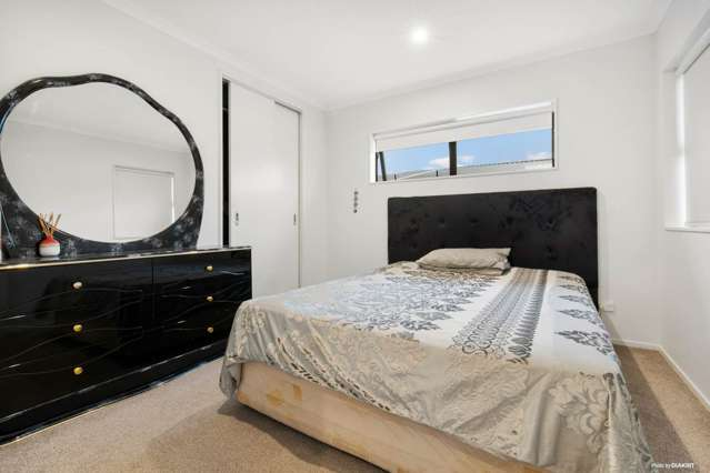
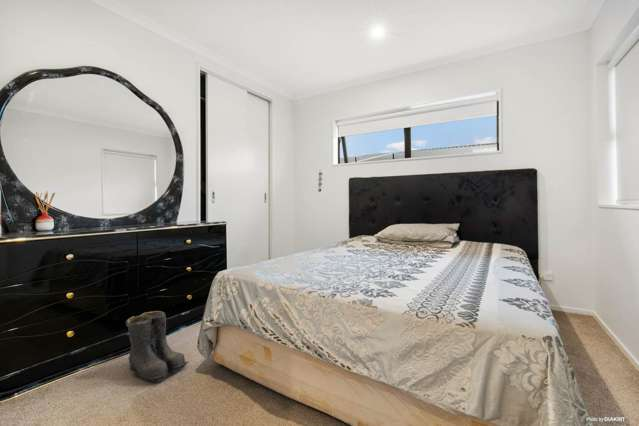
+ boots [125,310,190,383]
